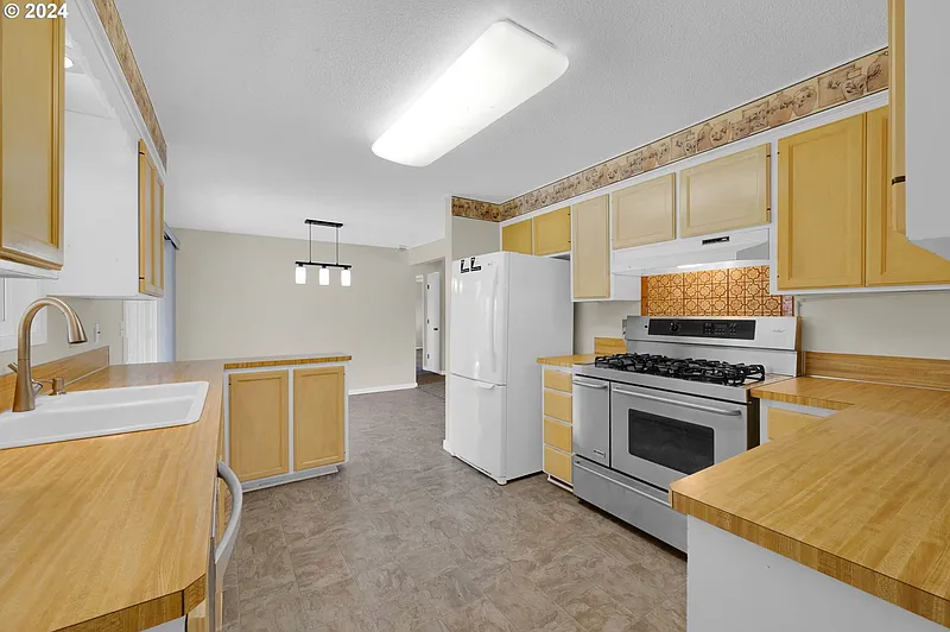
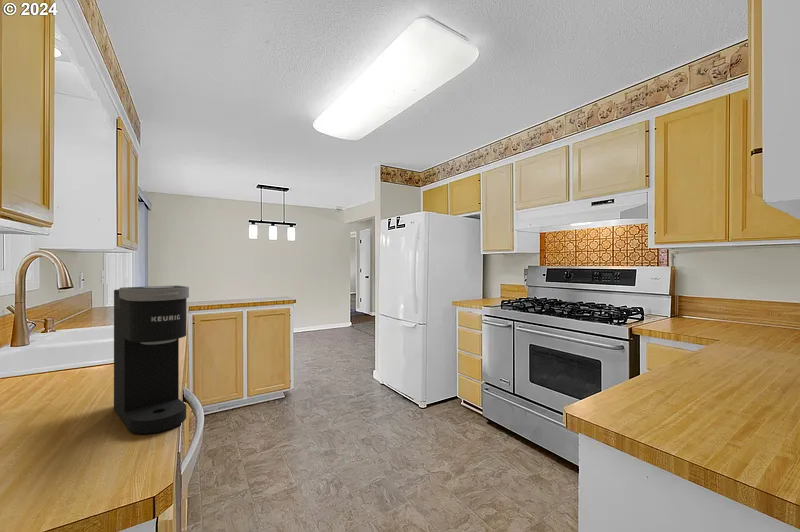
+ coffee maker [113,285,190,435]
